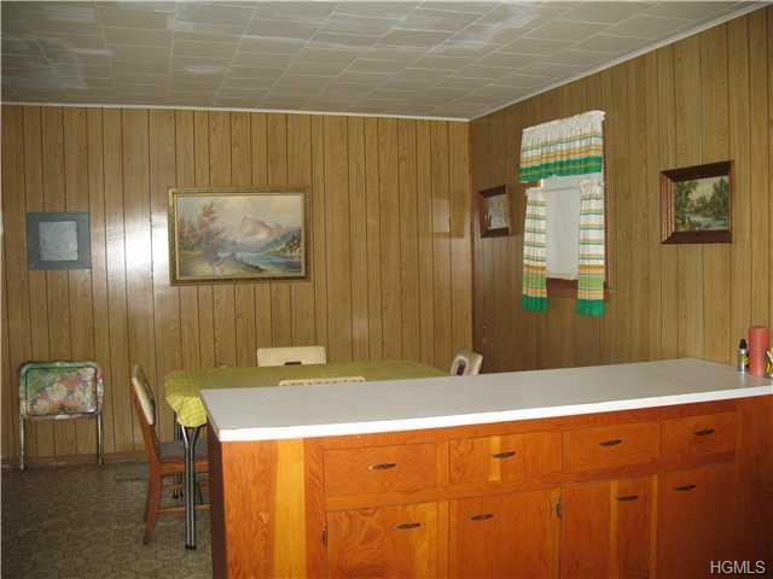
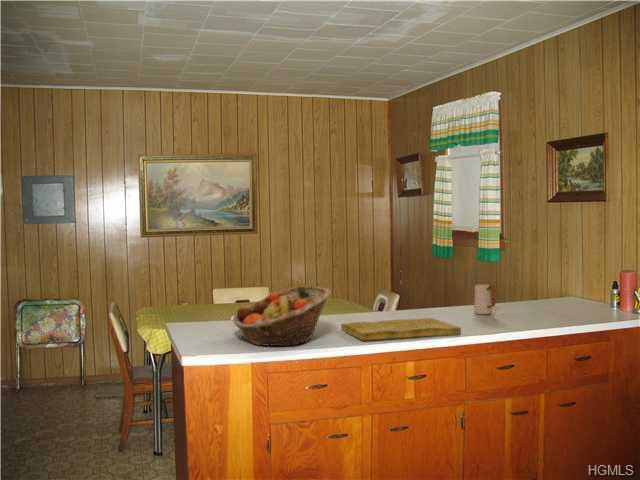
+ cutting board [340,317,462,342]
+ fruit basket [232,285,332,347]
+ mug [473,283,496,315]
